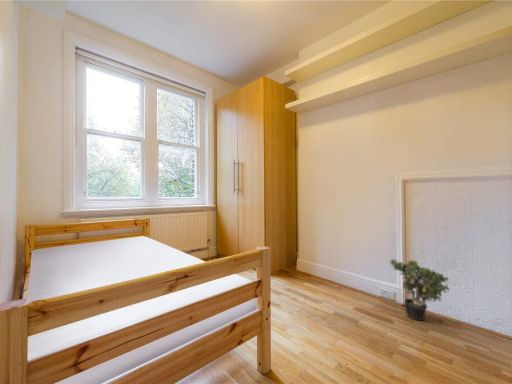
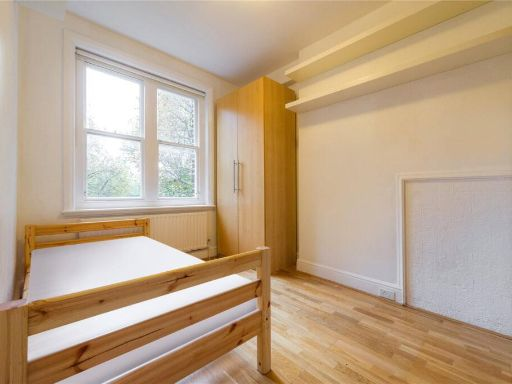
- potted plant [388,258,451,322]
